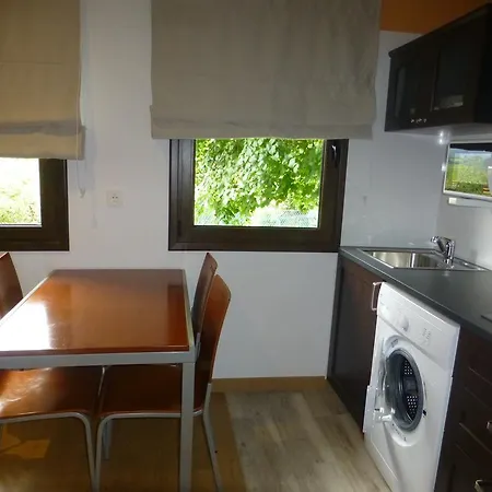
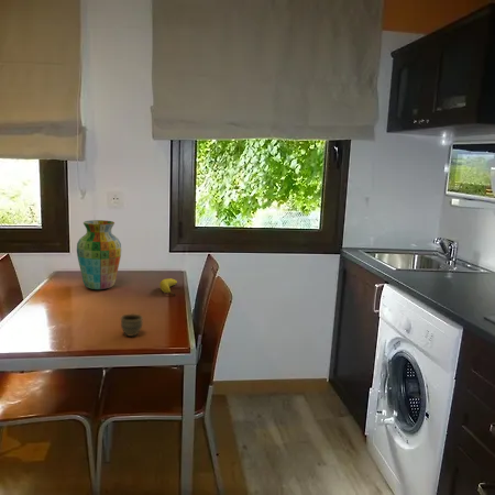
+ vase [76,219,122,290]
+ fruit [158,277,178,297]
+ cup [120,312,144,338]
